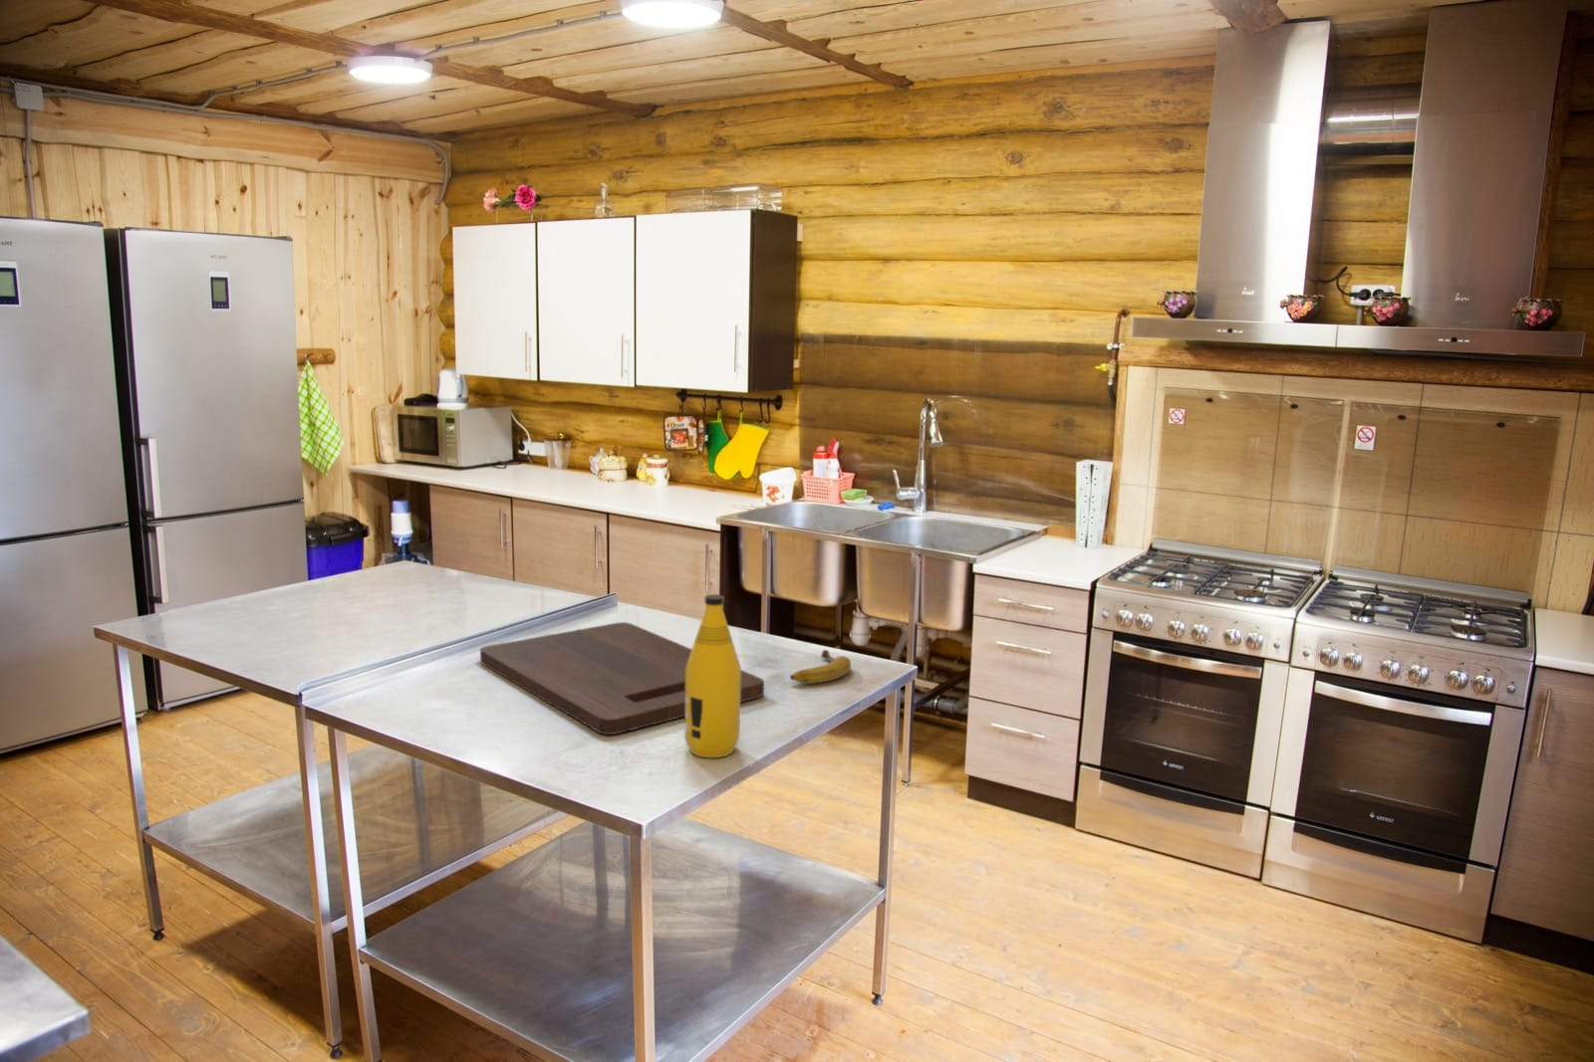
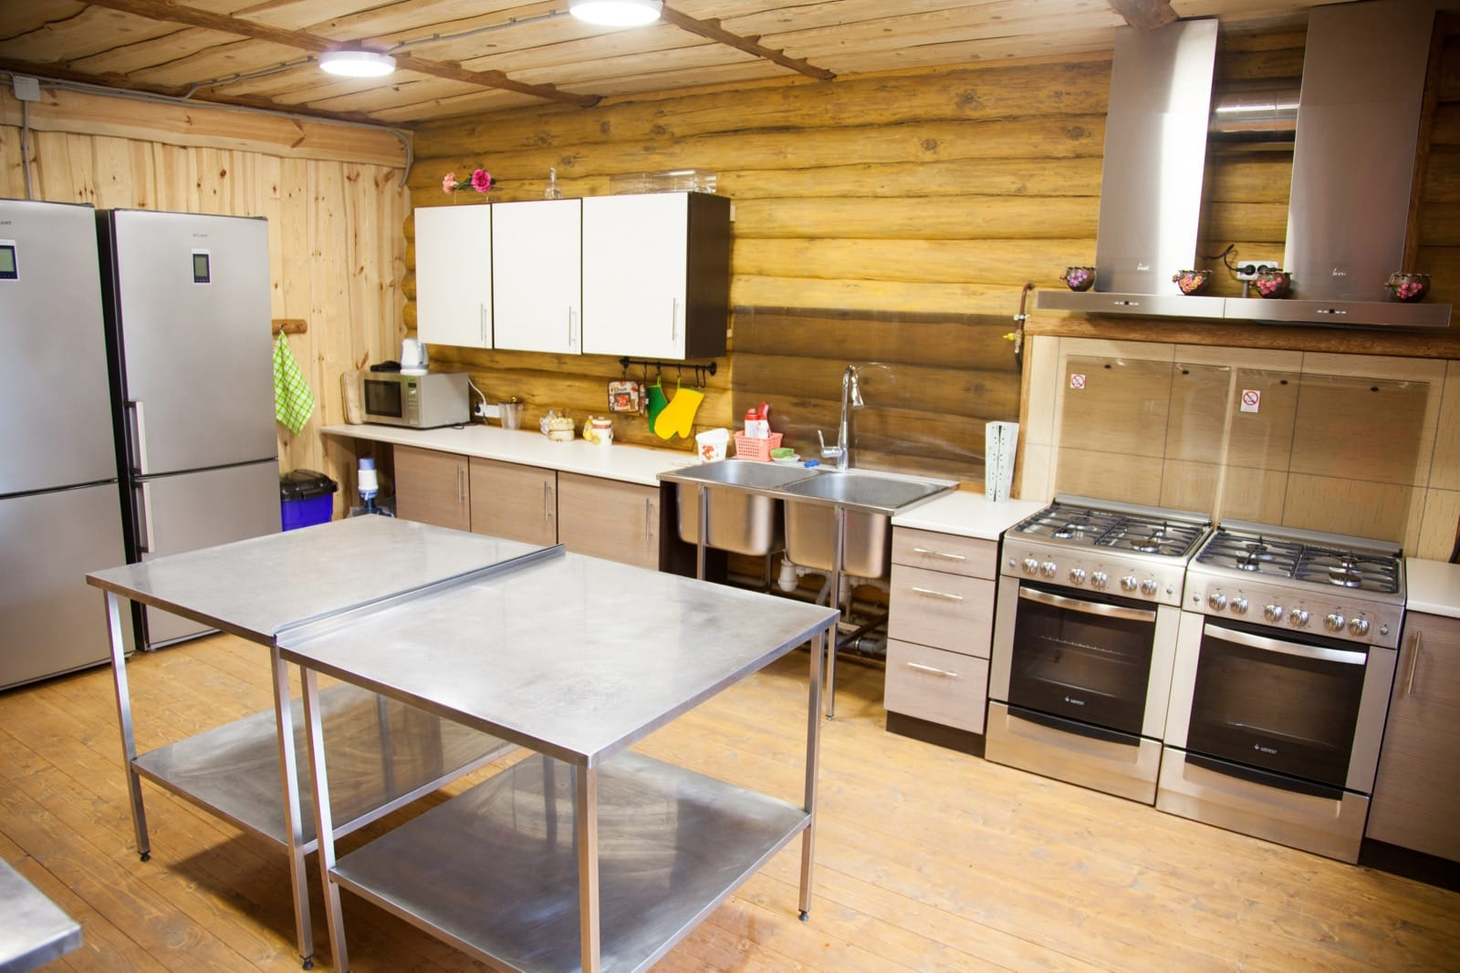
- cutting board [479,621,765,736]
- fruit [789,650,852,685]
- bottle [683,593,742,760]
